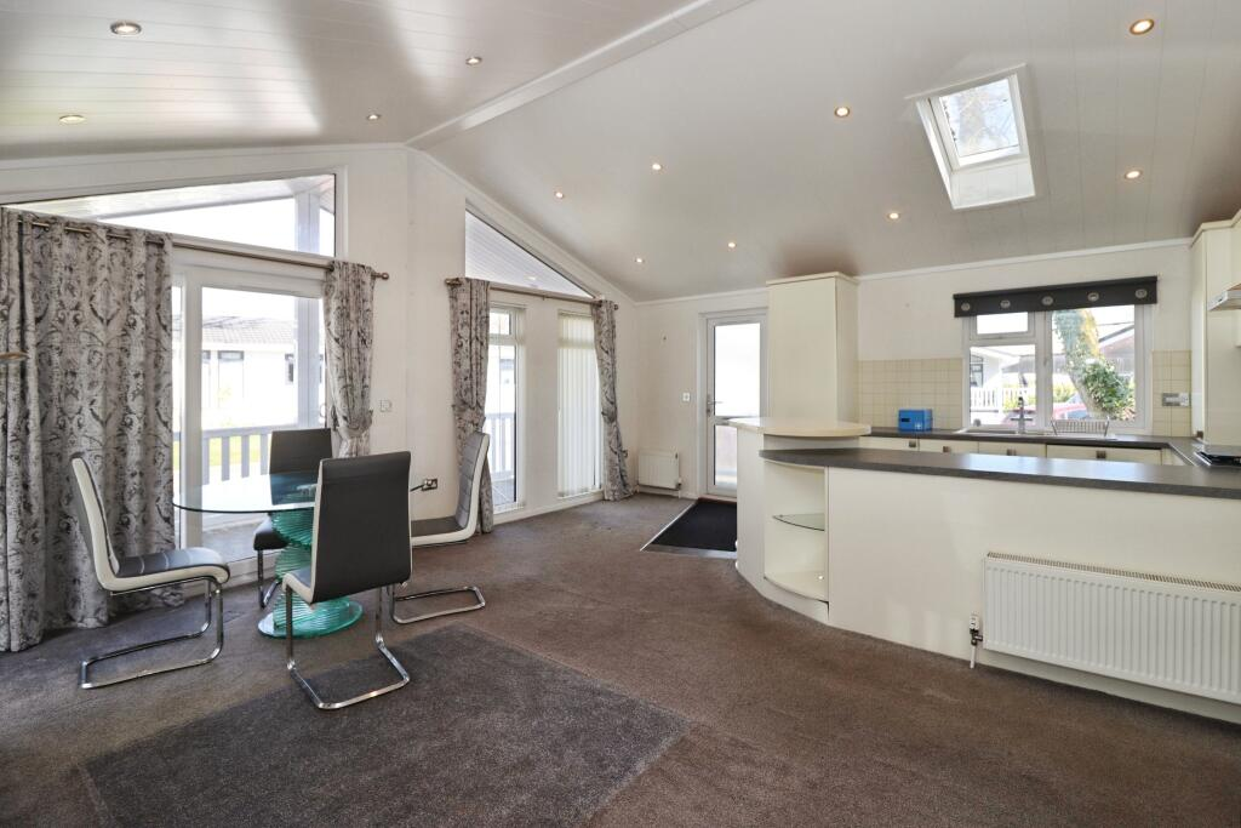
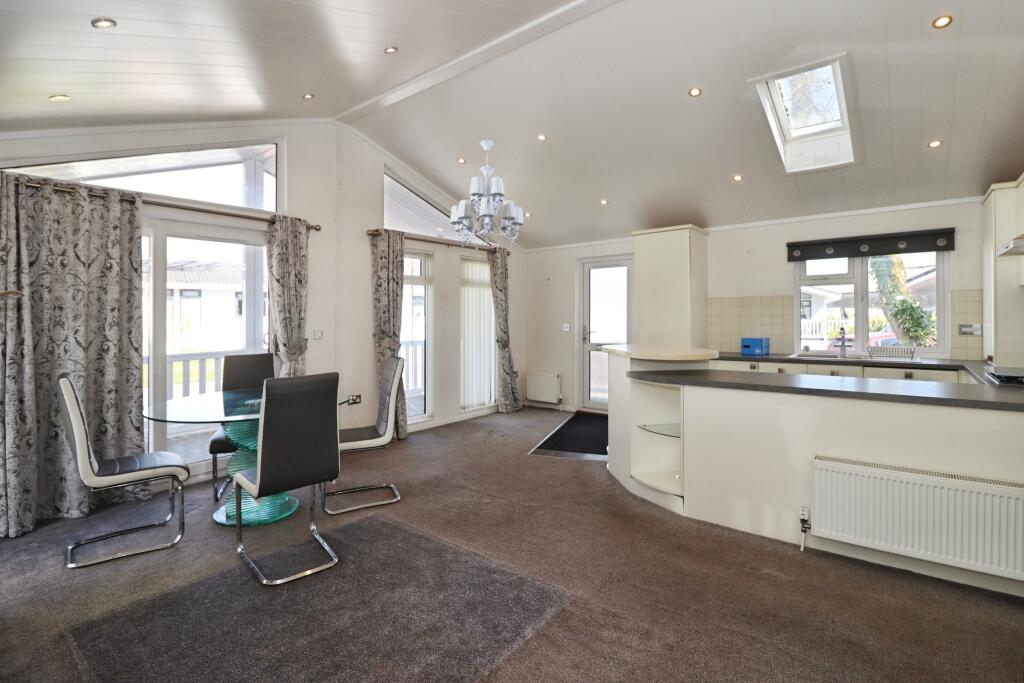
+ chandelier [449,139,525,251]
